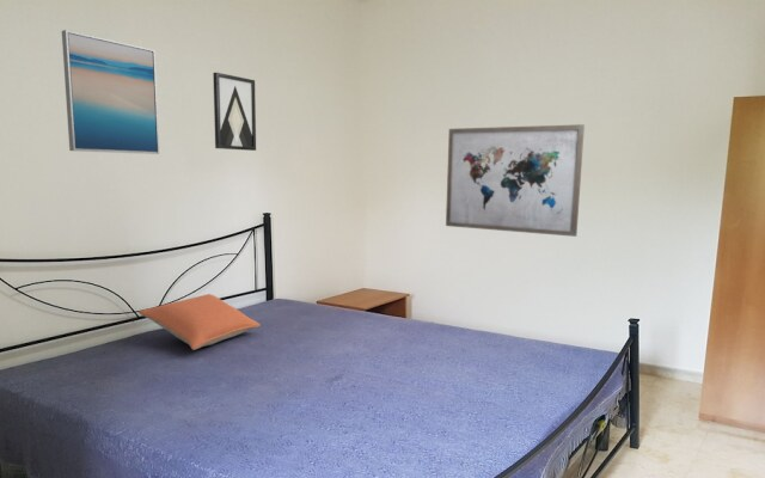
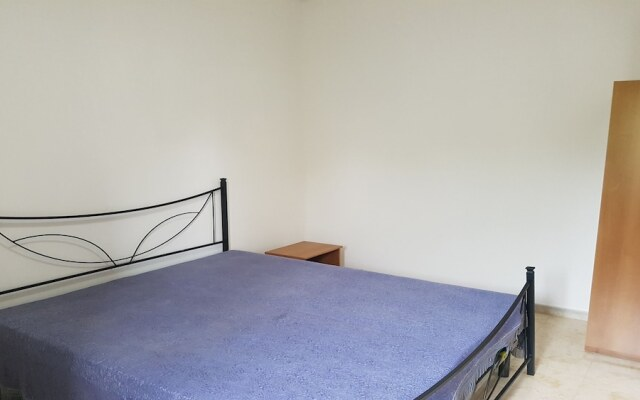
- wall art [212,72,257,152]
- wall art [445,123,586,238]
- pillow [137,293,262,351]
- wall art [61,29,160,155]
